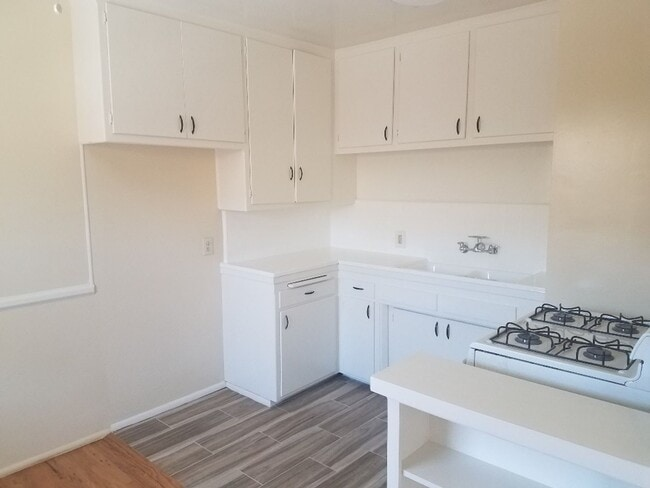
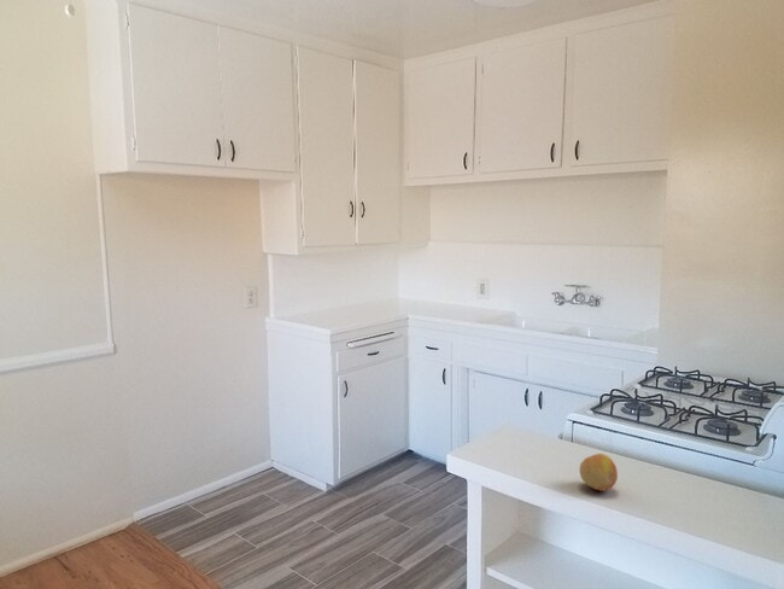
+ fruit [579,453,619,491]
